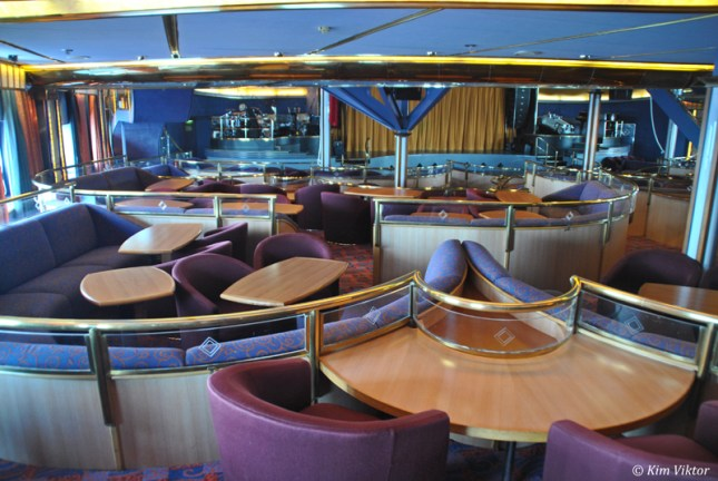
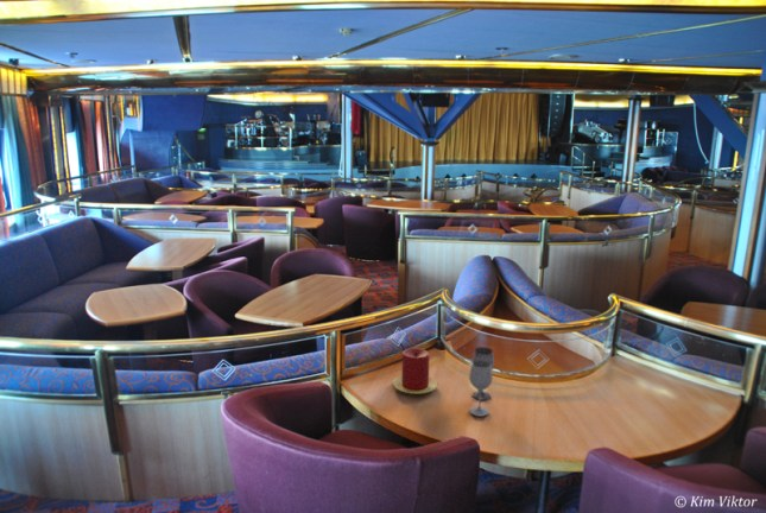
+ wineglass [468,346,495,418]
+ candle [392,347,438,395]
